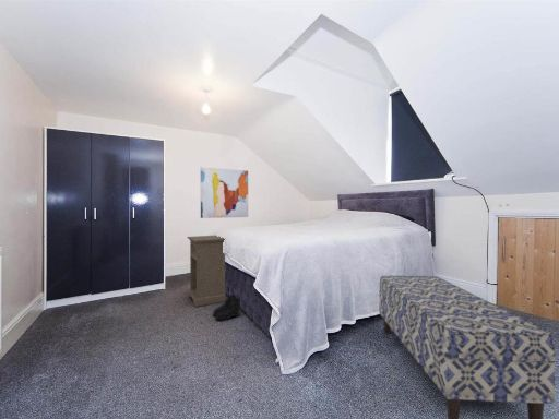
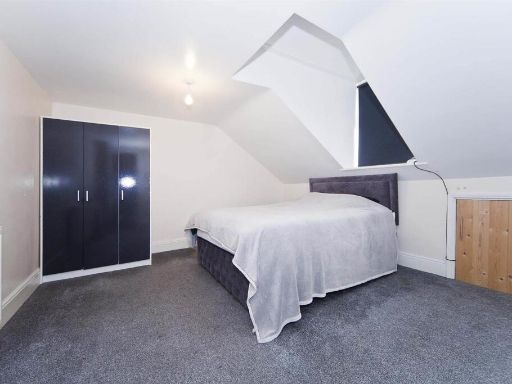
- nightstand [186,235,227,308]
- wall art [200,166,249,219]
- boots [212,294,242,322]
- bench [378,275,557,419]
